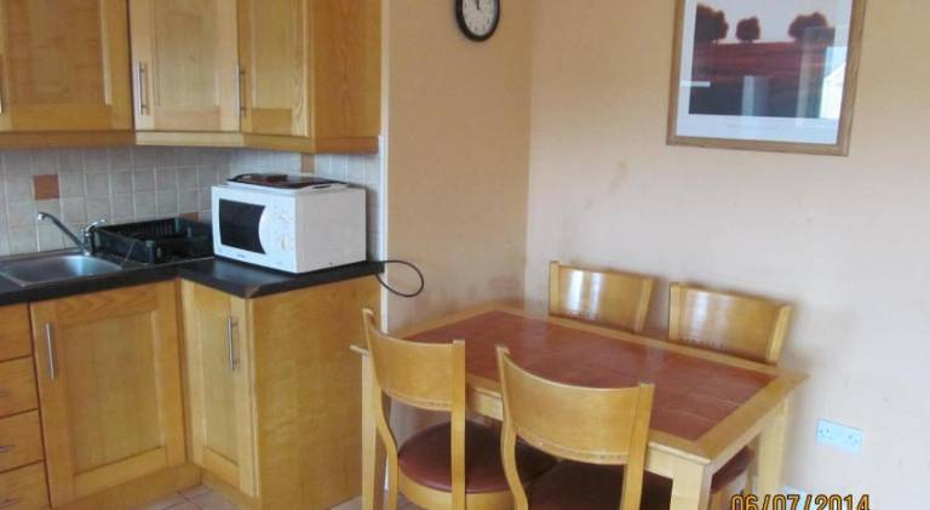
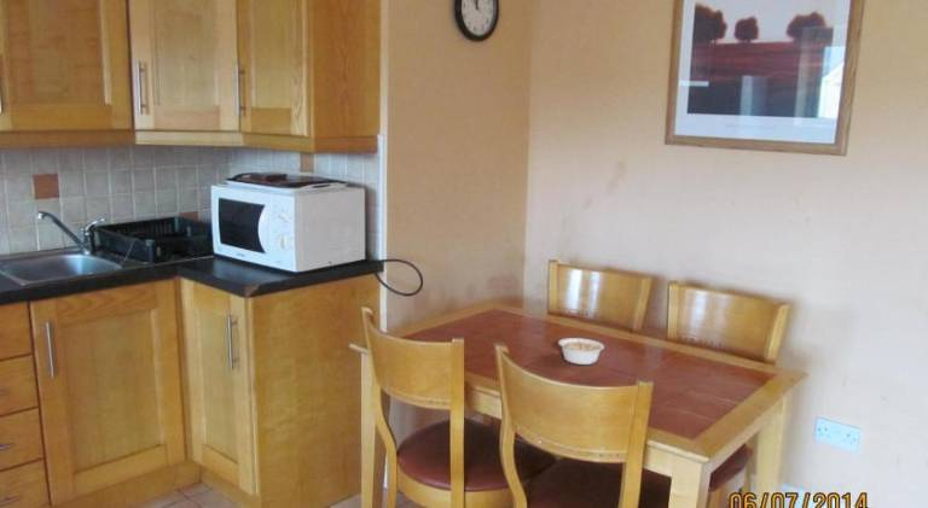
+ legume [557,337,605,366]
